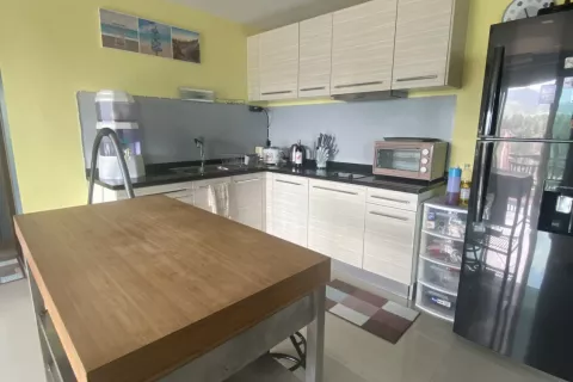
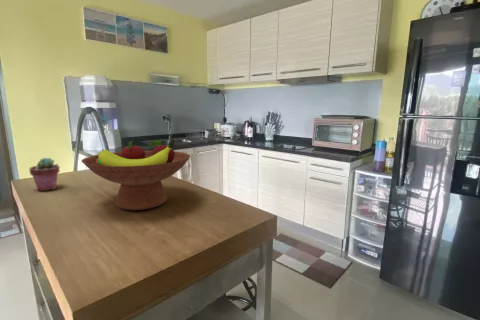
+ fruit bowl [81,138,191,211]
+ potted succulent [28,157,61,192]
